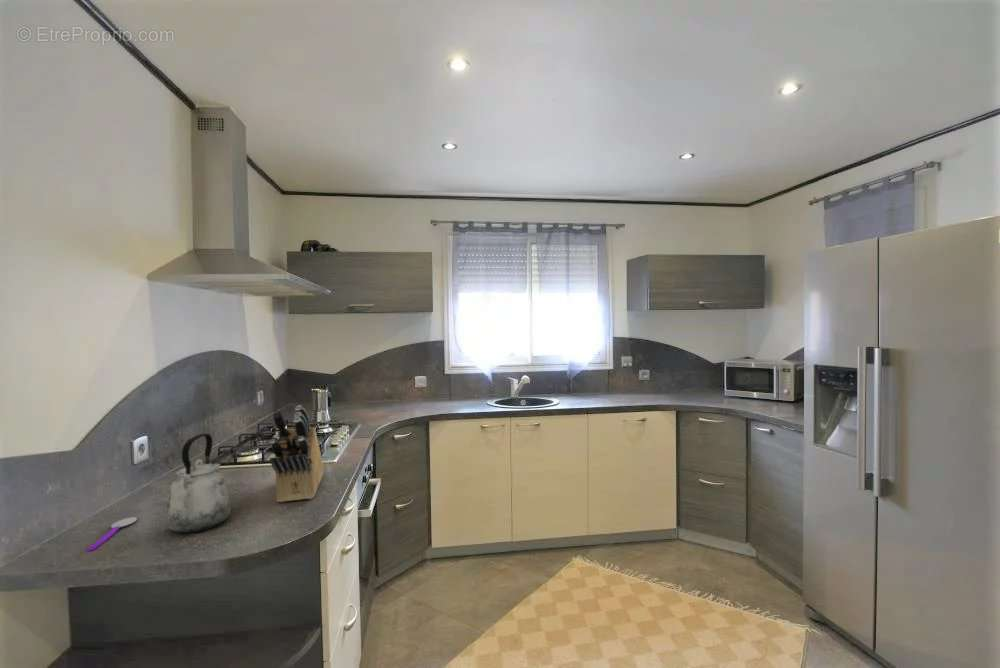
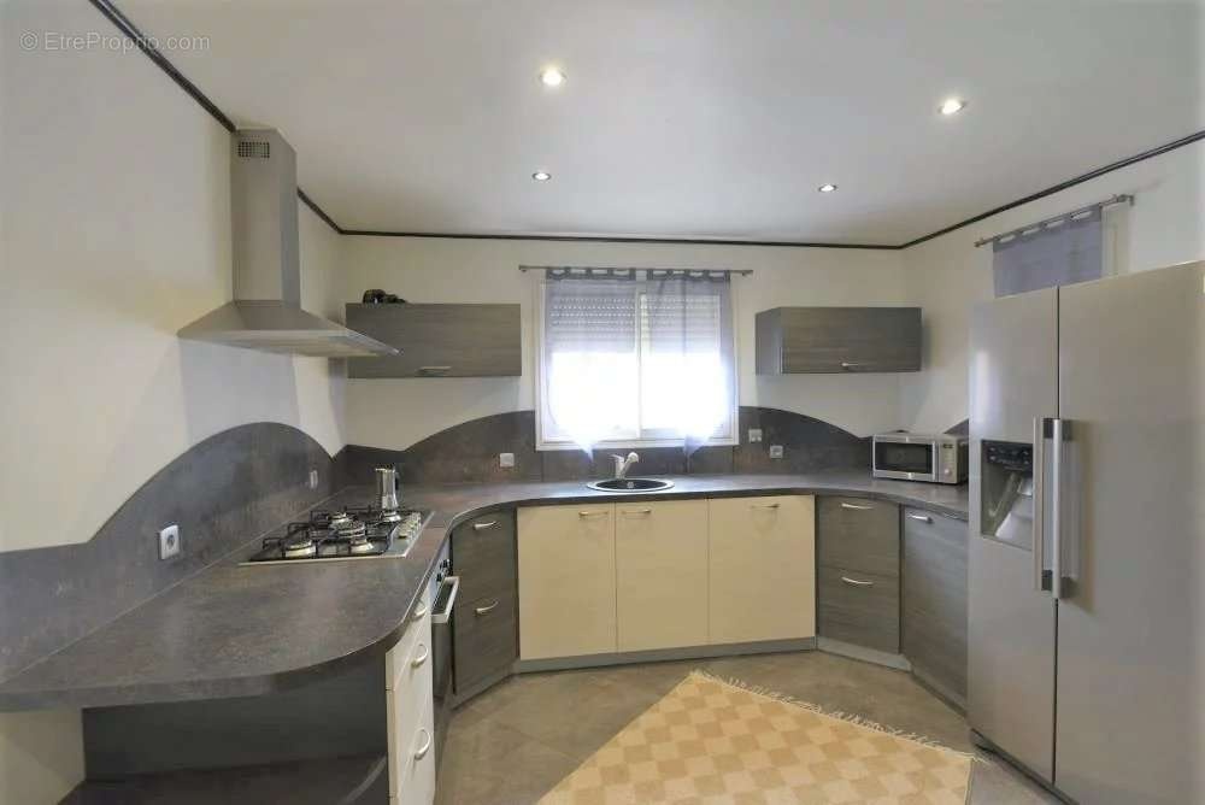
- knife block [268,404,325,503]
- spoon [86,516,138,552]
- kettle [165,433,231,534]
